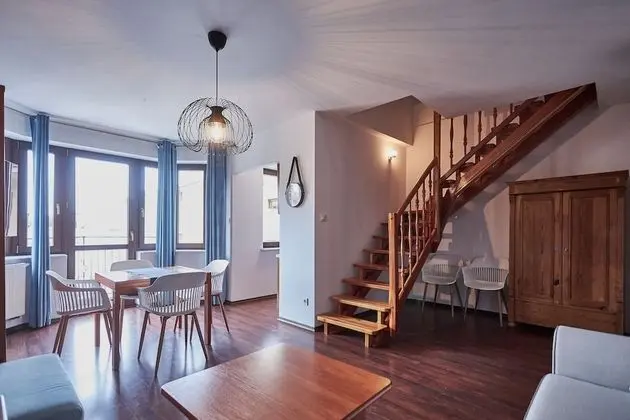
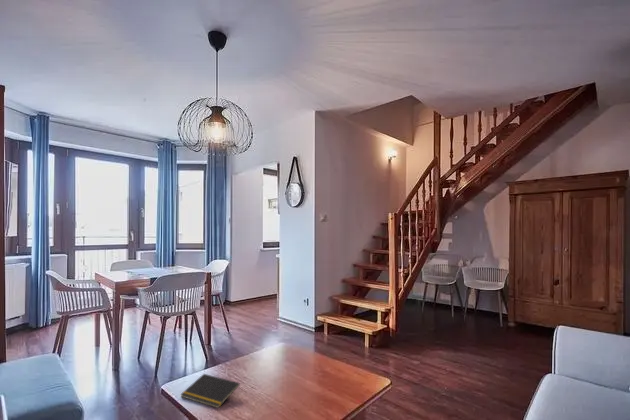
+ notepad [179,373,241,409]
